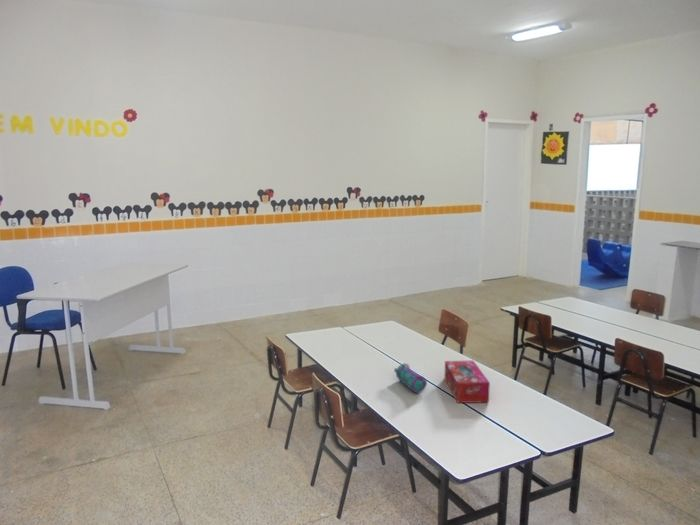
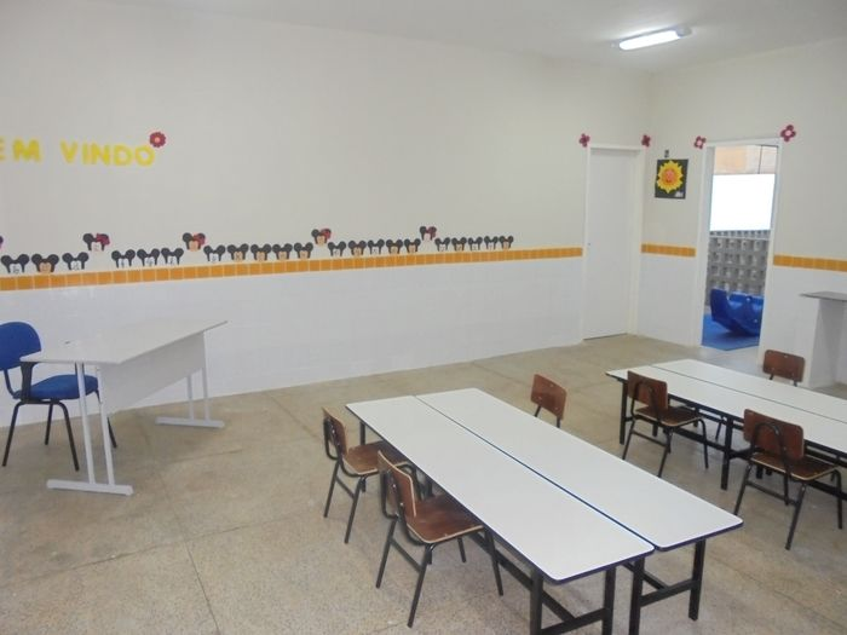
- tissue box [444,359,491,404]
- pencil case [393,362,428,394]
